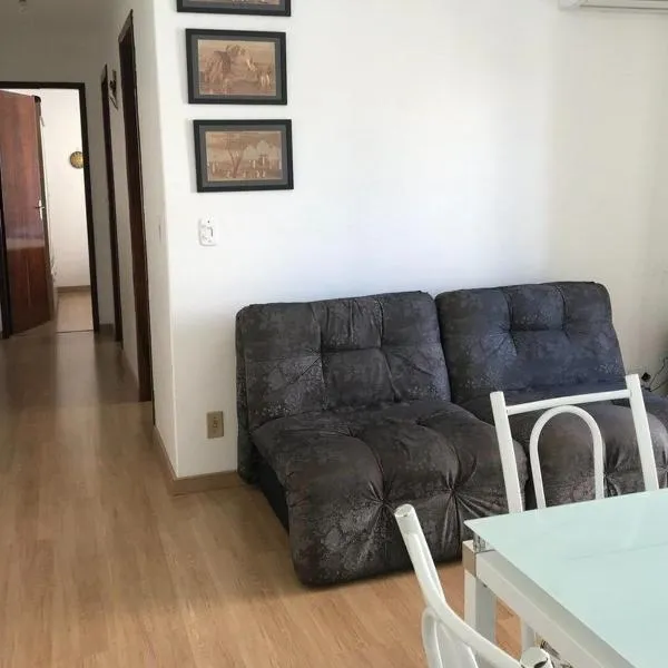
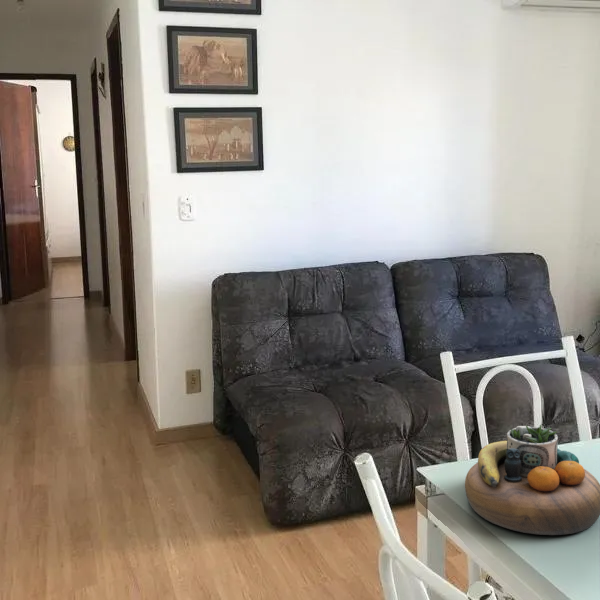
+ decorative bowl [464,423,600,536]
